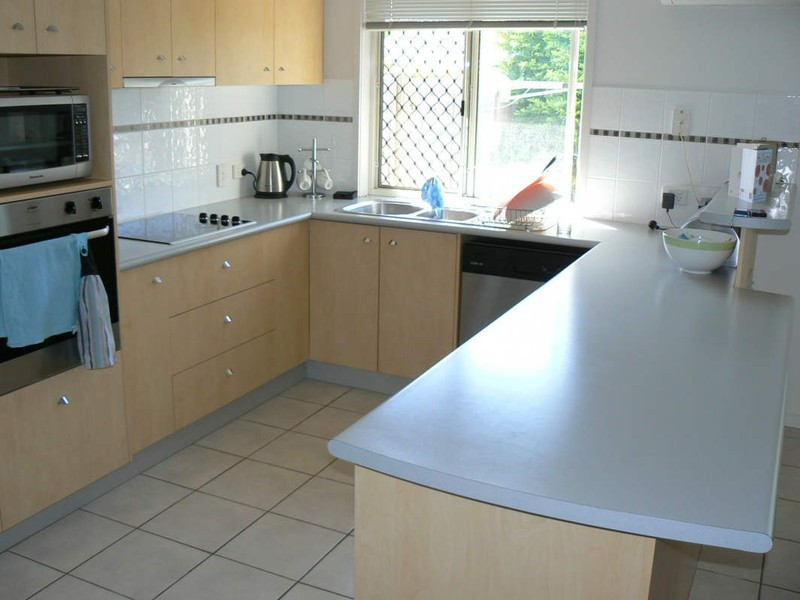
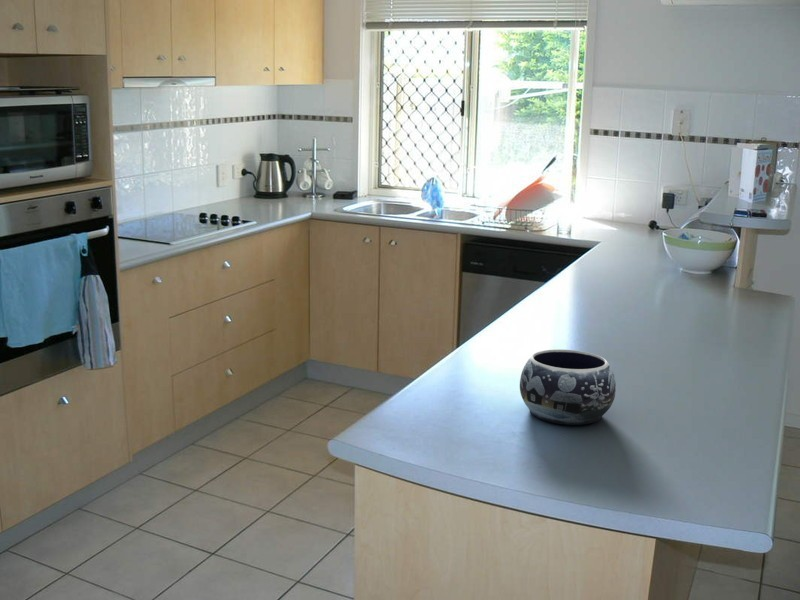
+ decorative bowl [519,349,617,426]
